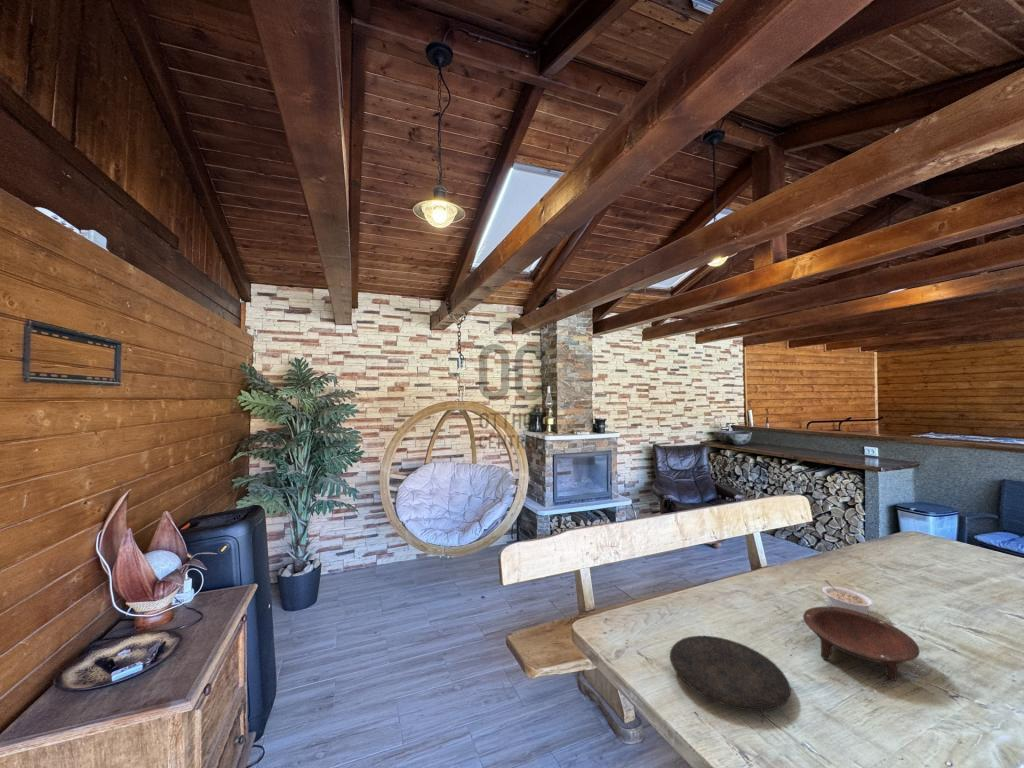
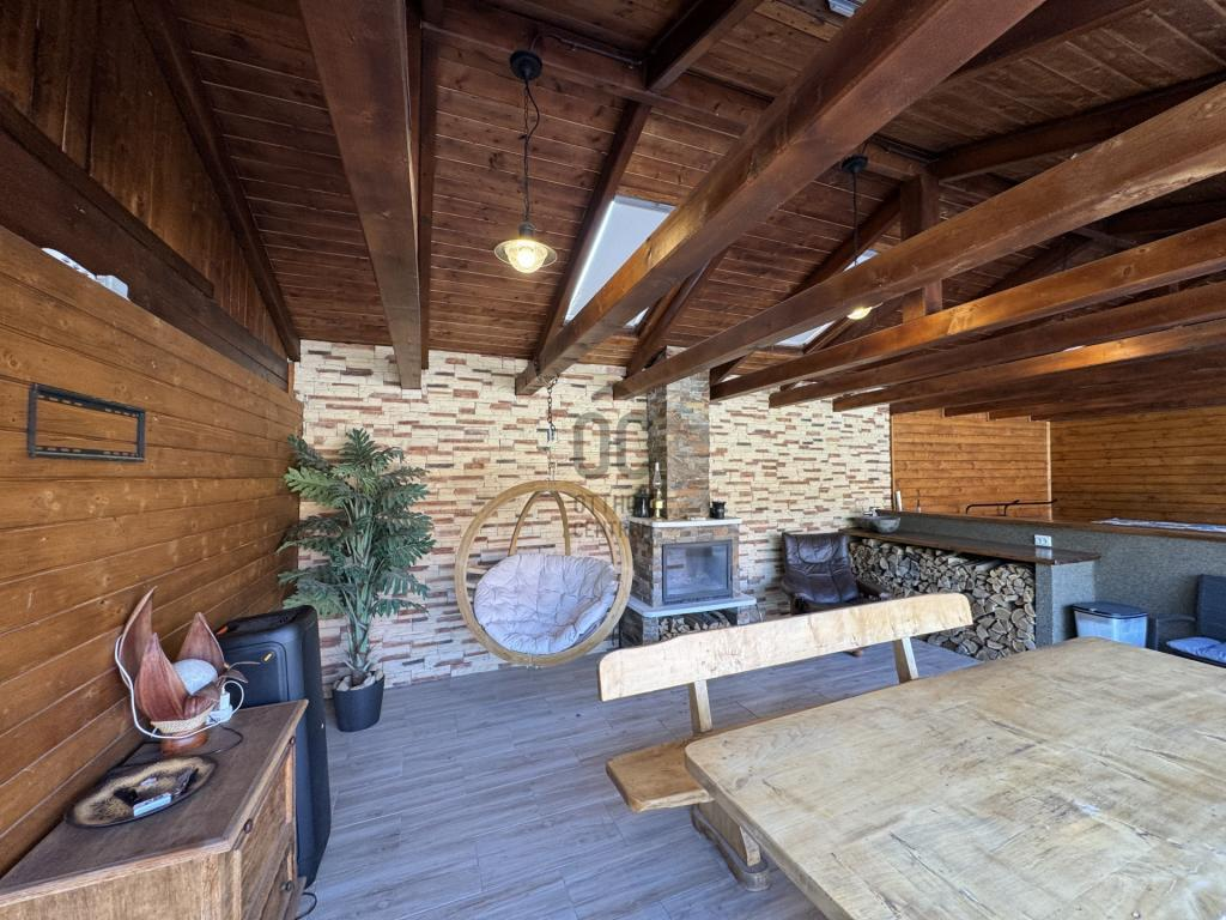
- bowl [802,605,920,682]
- legume [821,579,875,614]
- plate [669,635,792,712]
